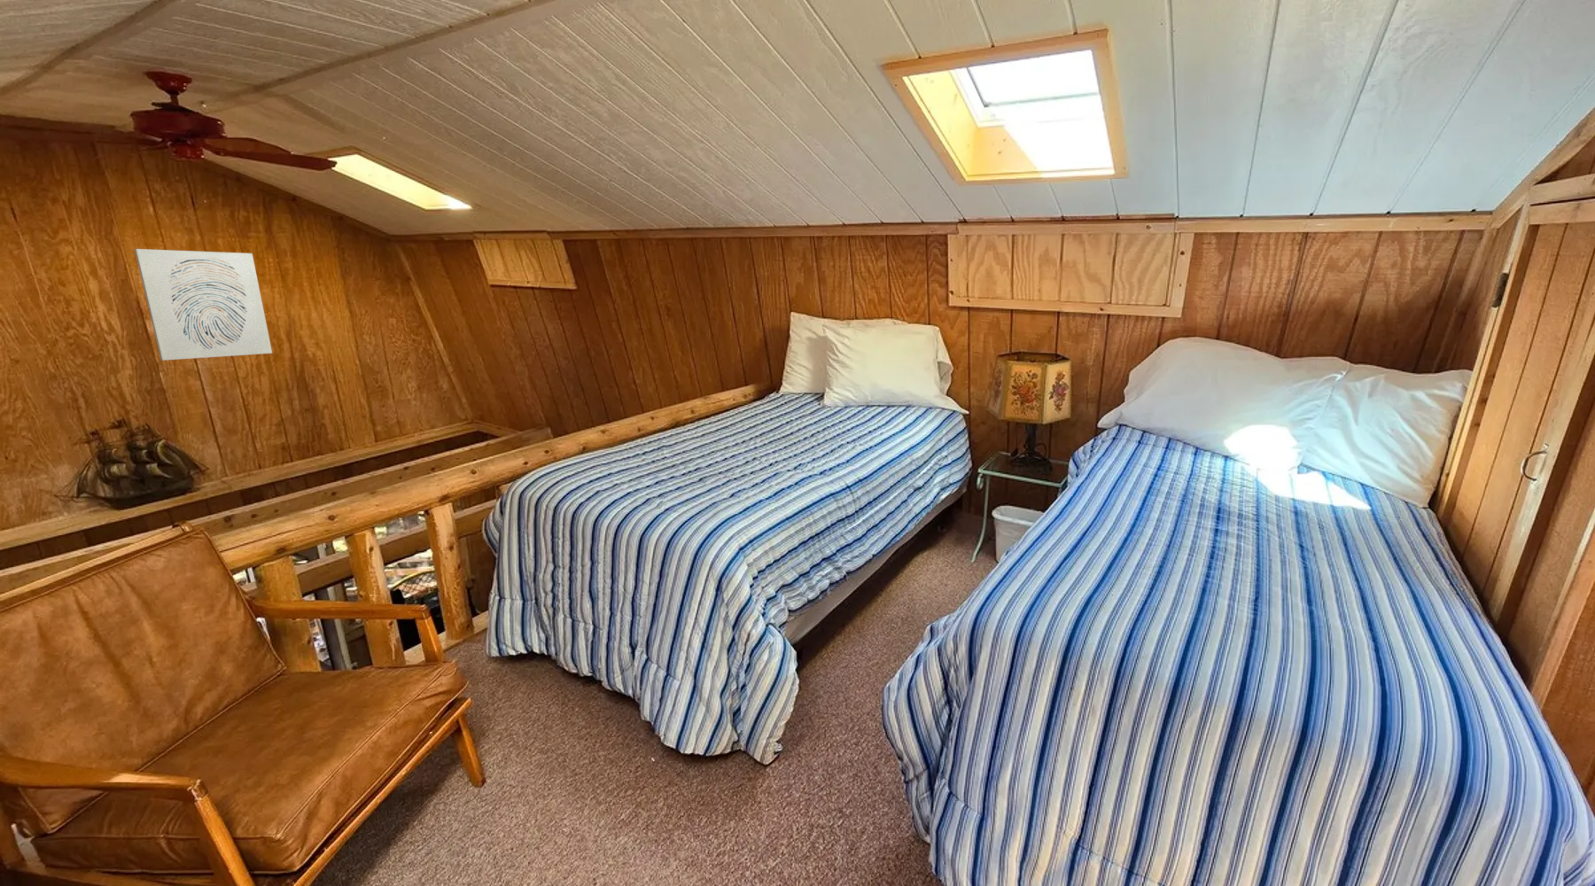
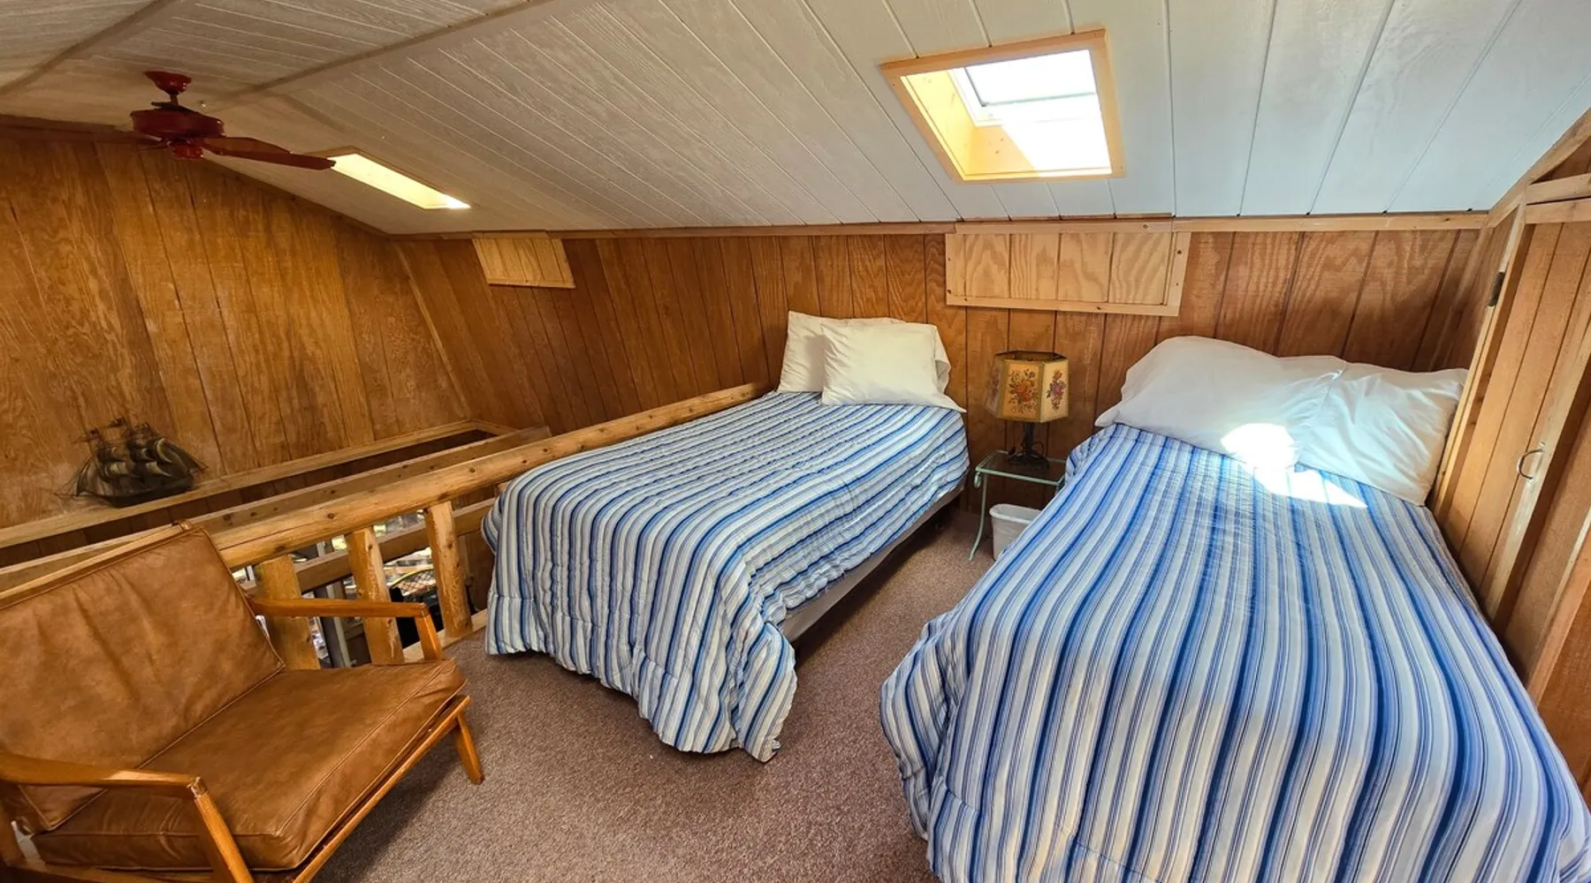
- wall art [134,248,273,361]
